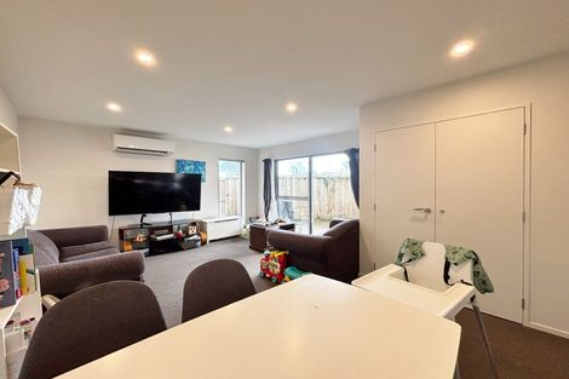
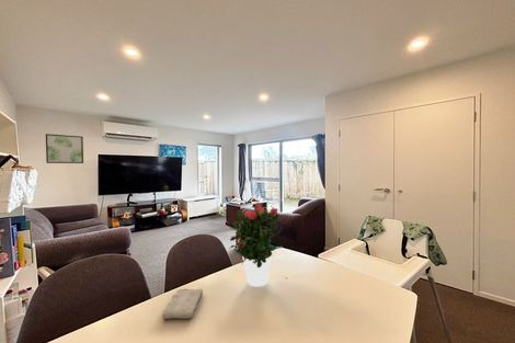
+ potted flower [229,202,289,287]
+ wall art [45,133,84,164]
+ washcloth [161,287,204,320]
